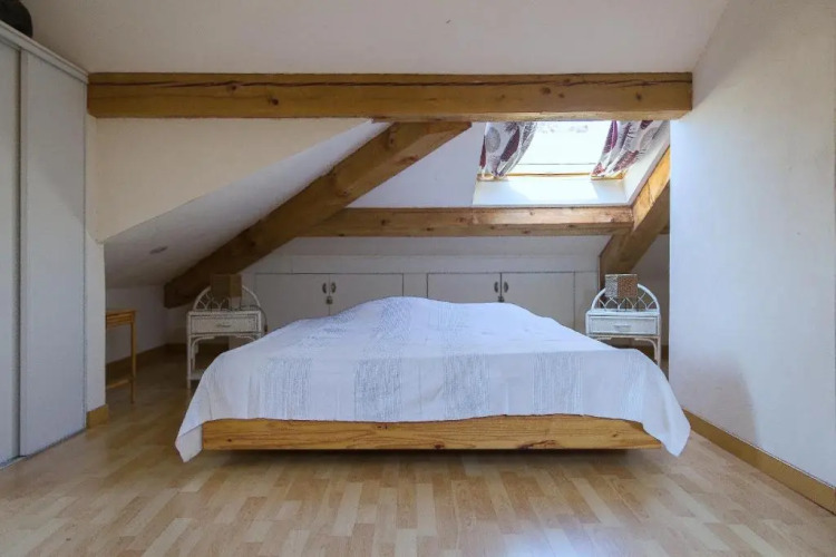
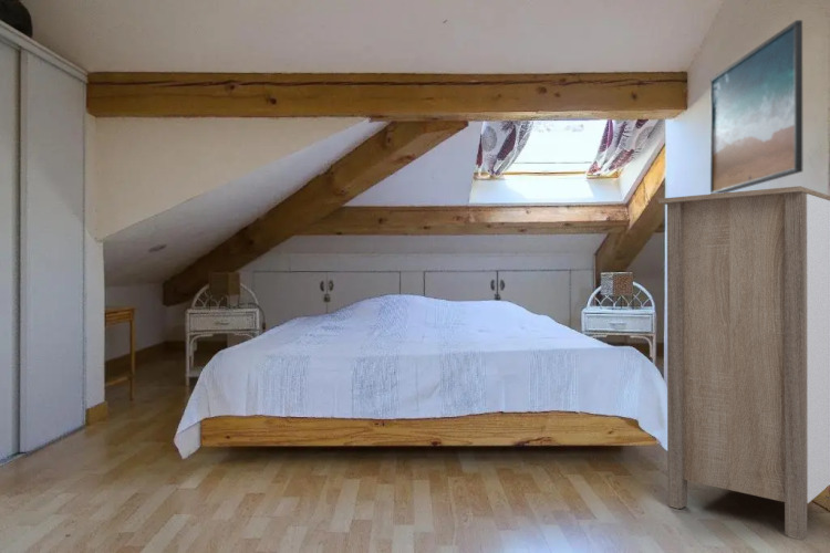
+ storage cabinet [657,185,830,540]
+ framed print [709,19,803,195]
